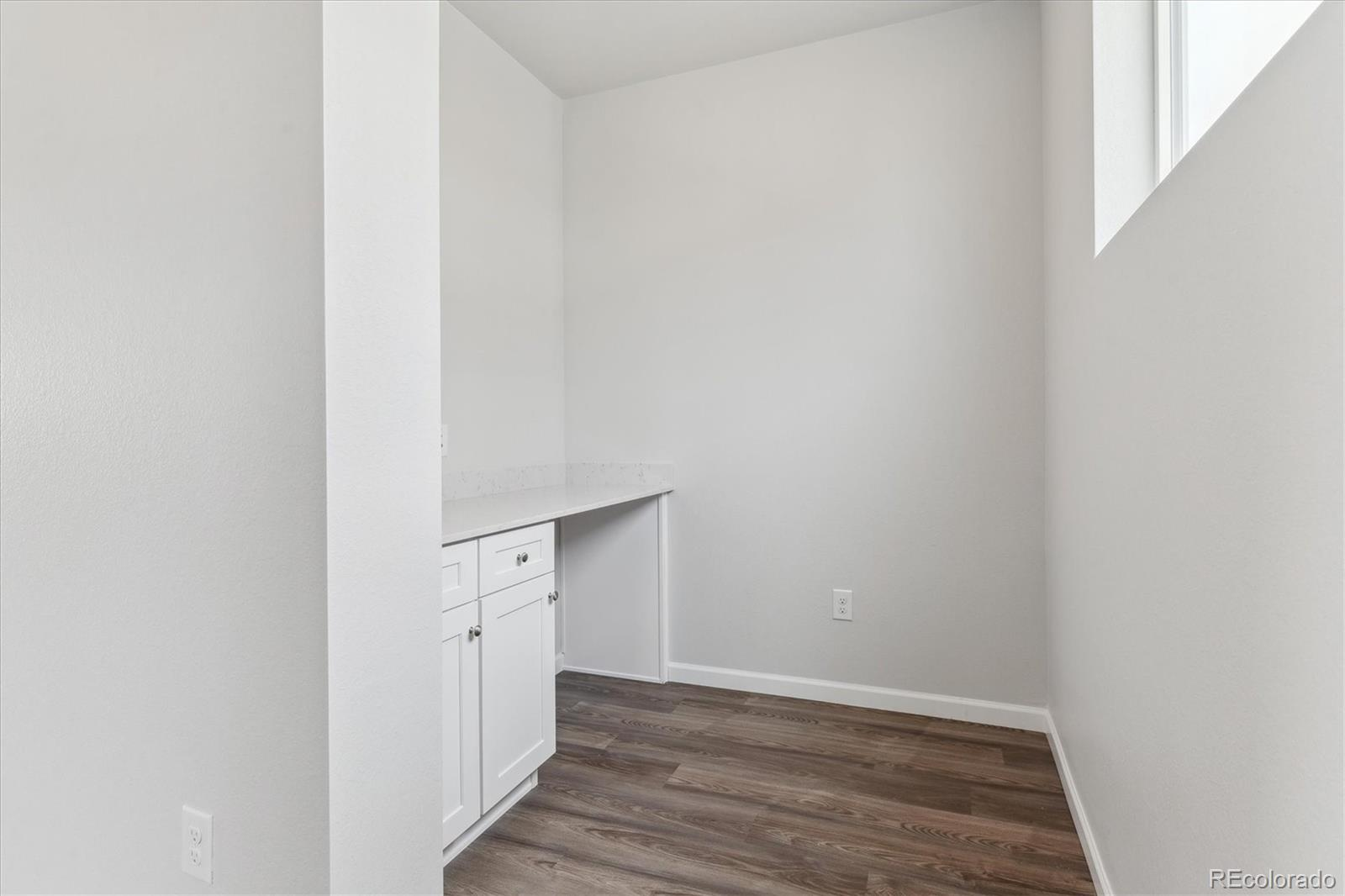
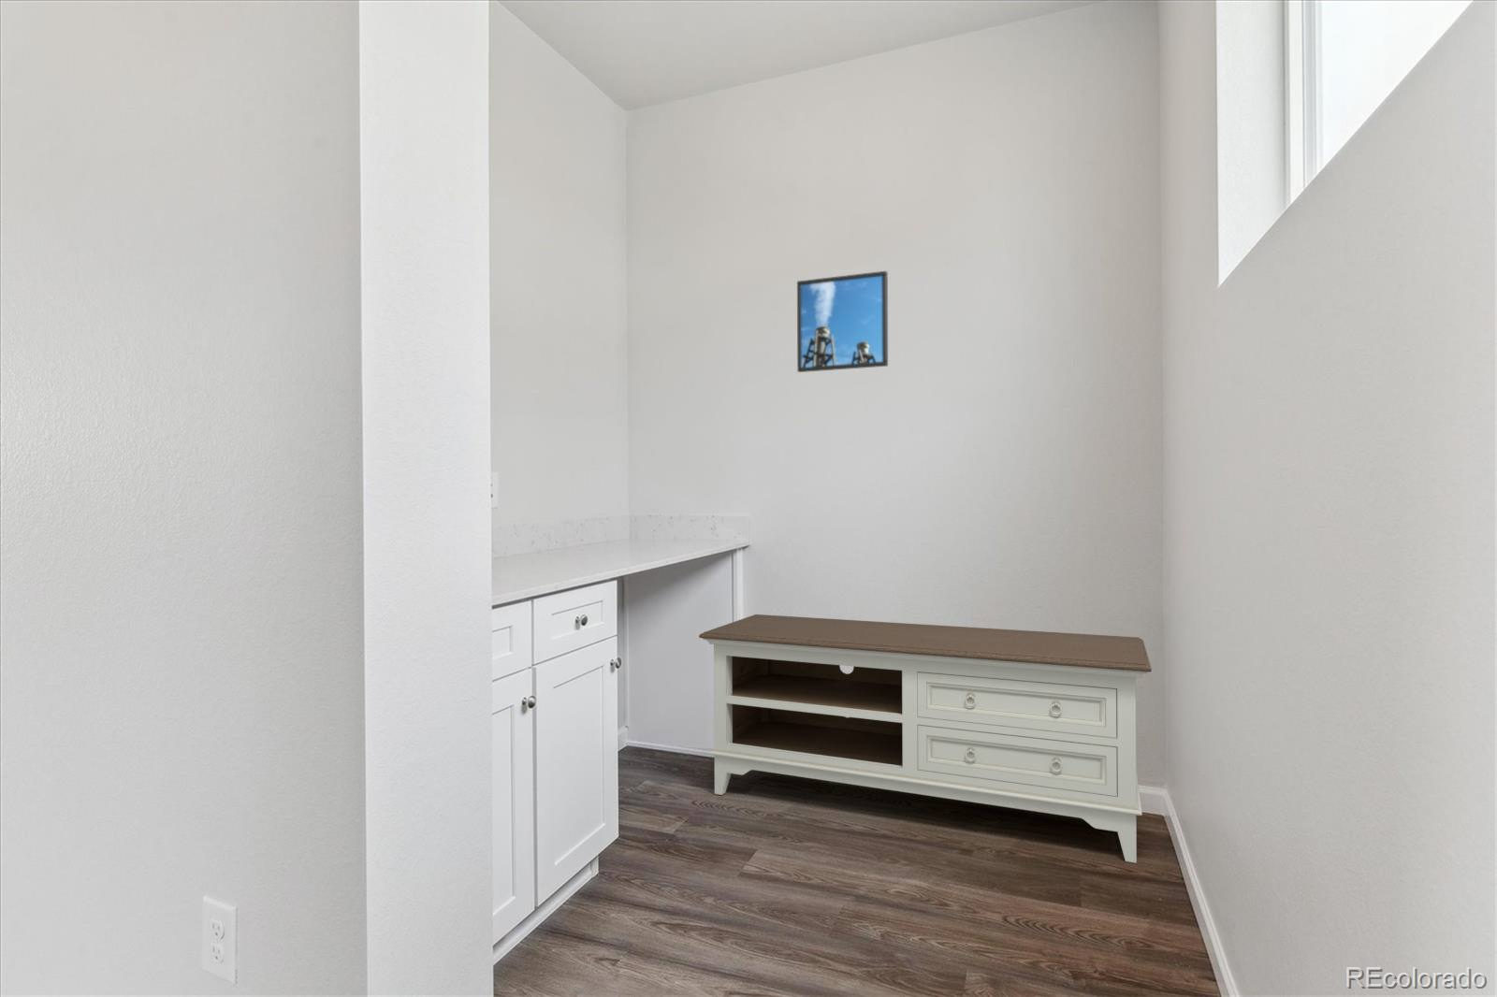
+ tv stand [698,613,1153,865]
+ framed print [796,270,889,373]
